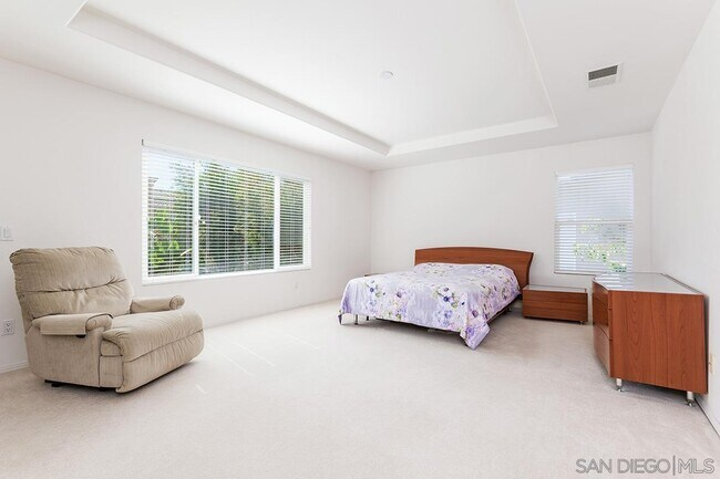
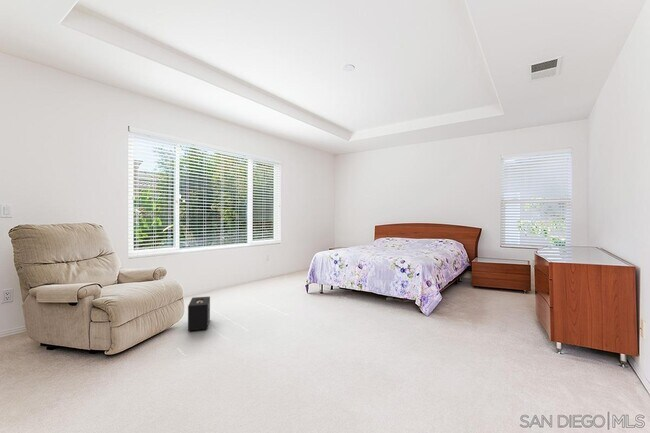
+ speaker [187,295,211,332]
